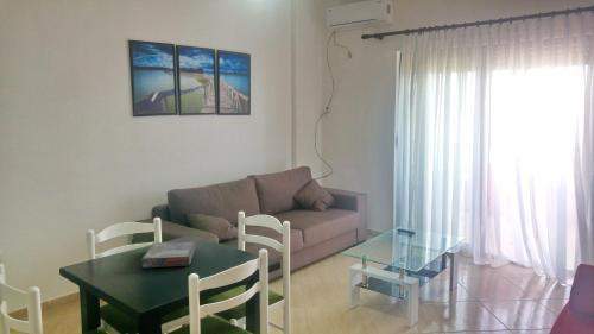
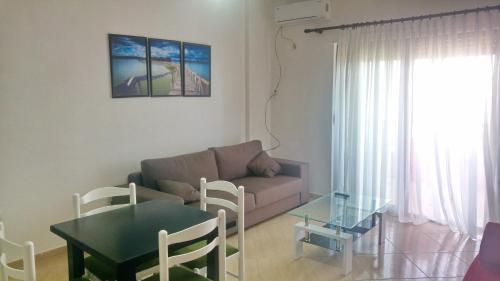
- board game [140,240,196,269]
